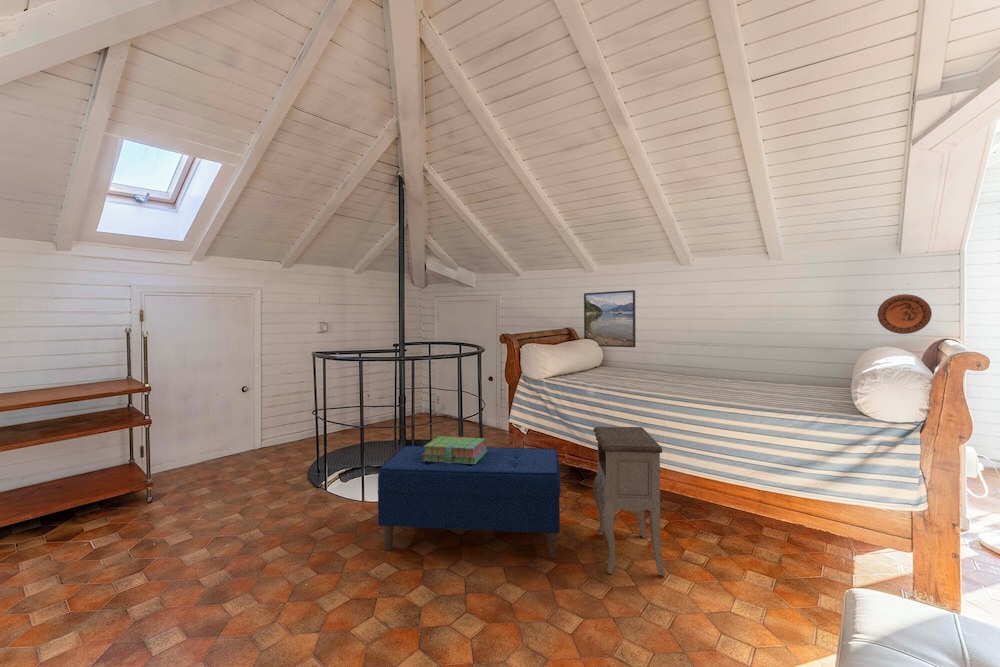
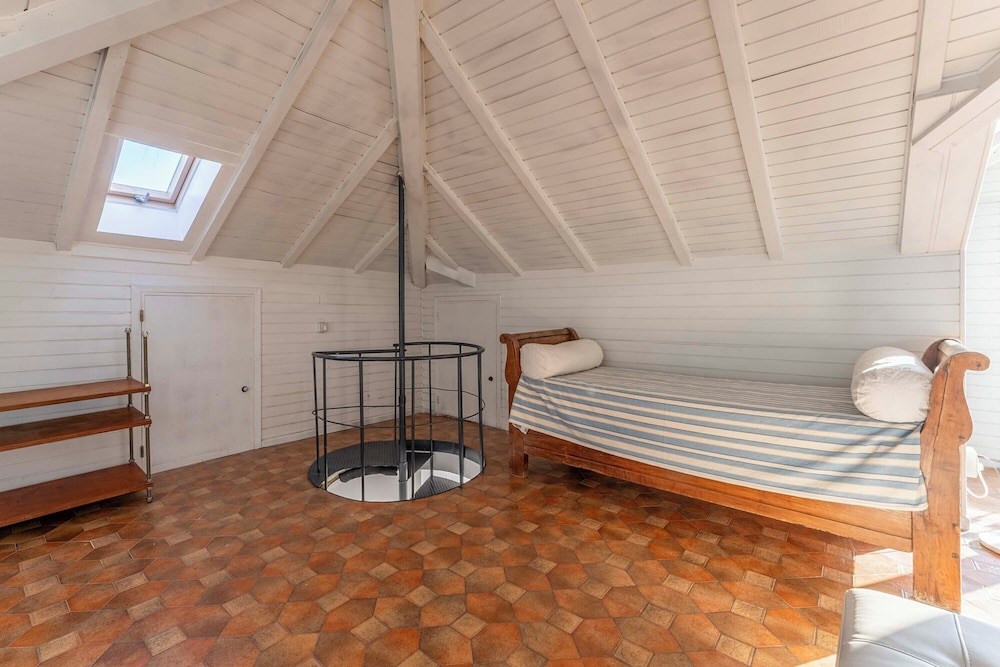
- nightstand [592,426,666,576]
- decorative plate [876,293,933,335]
- stack of books [422,435,488,464]
- bench [377,445,562,559]
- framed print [583,289,637,348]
